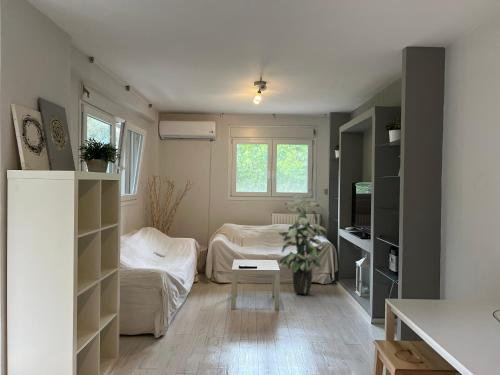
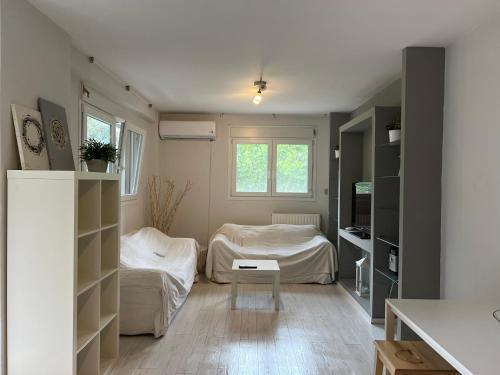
- indoor plant [277,194,327,295]
